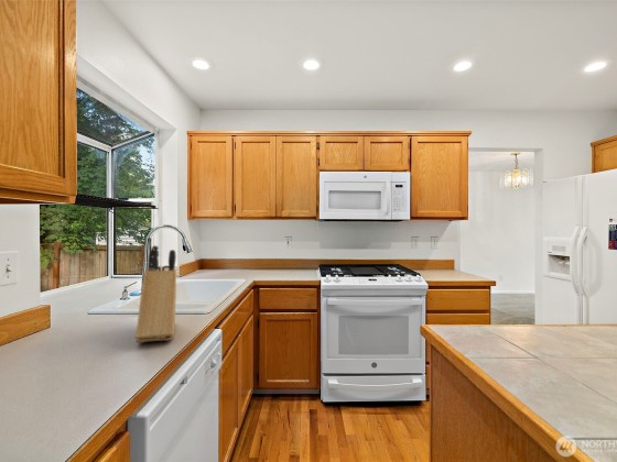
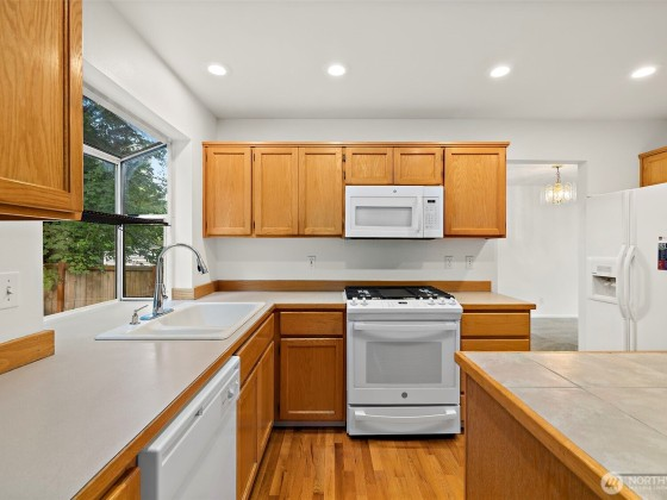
- knife block [134,244,177,344]
